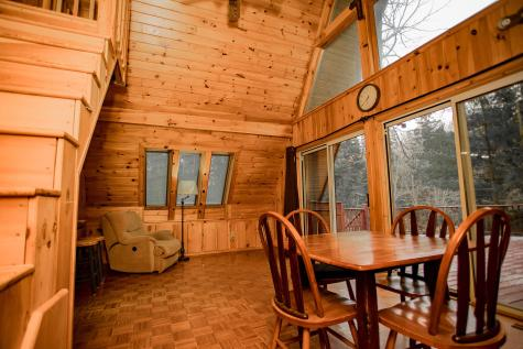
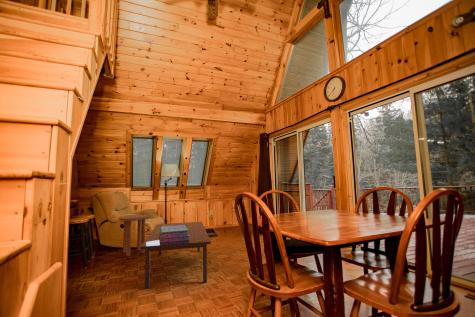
+ stack of books [159,225,190,243]
+ side table [118,214,150,257]
+ coffee table [140,221,219,290]
